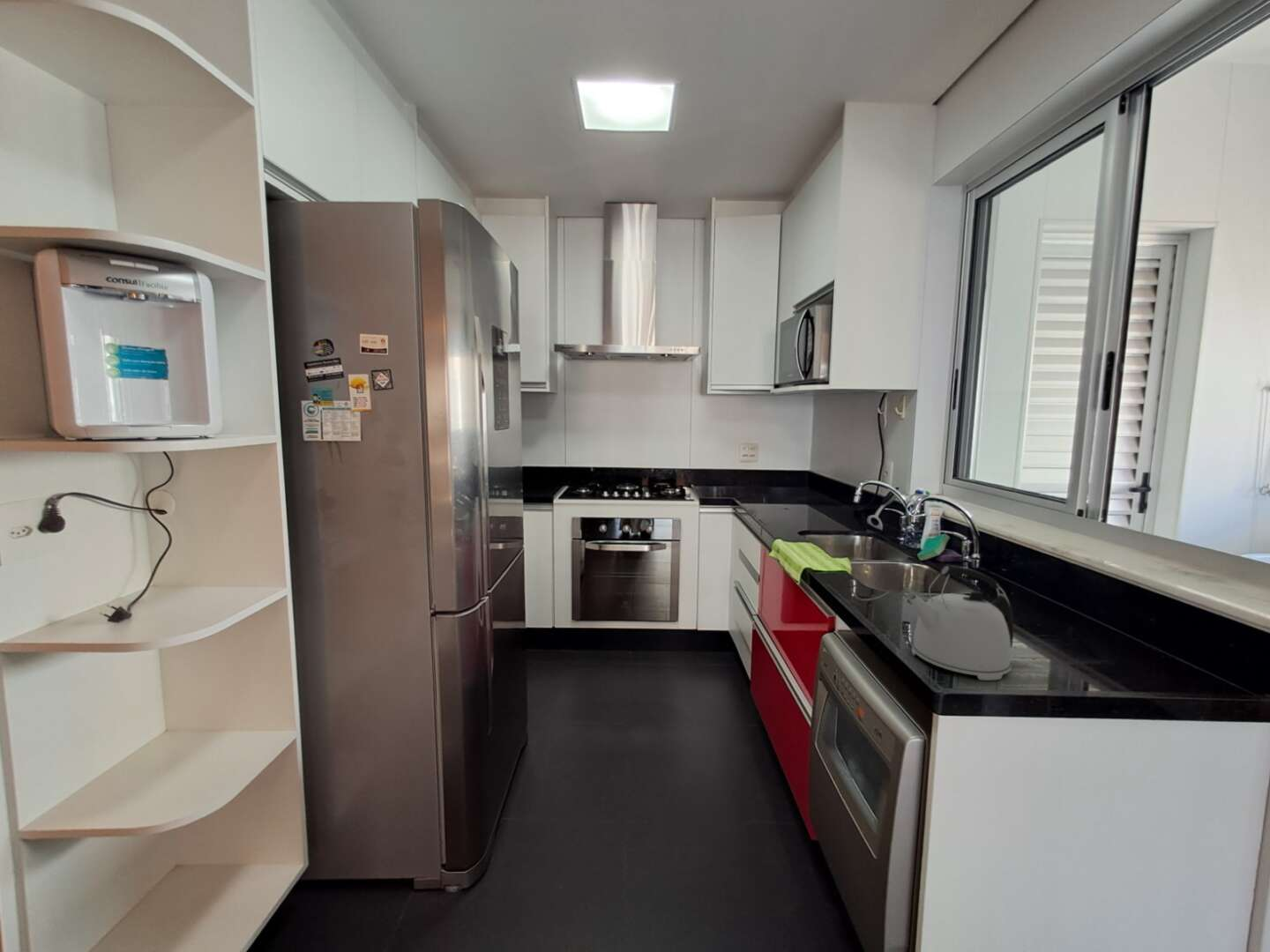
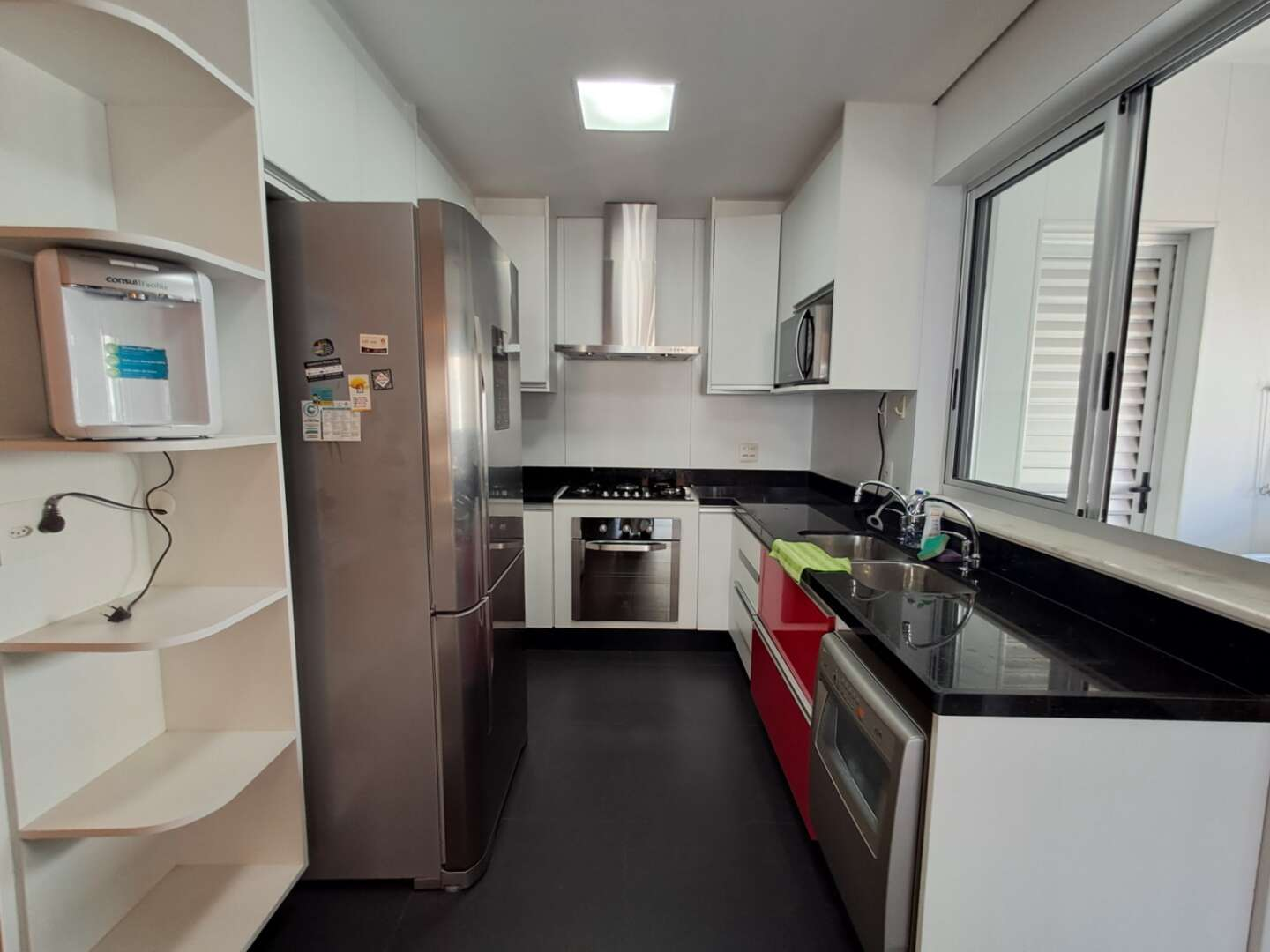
- kettle [907,563,1014,681]
